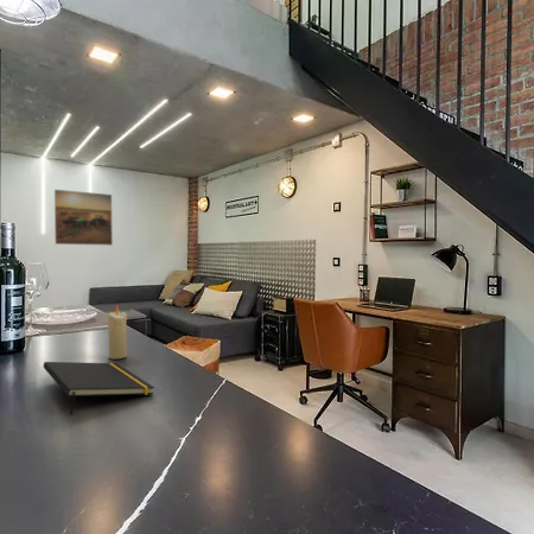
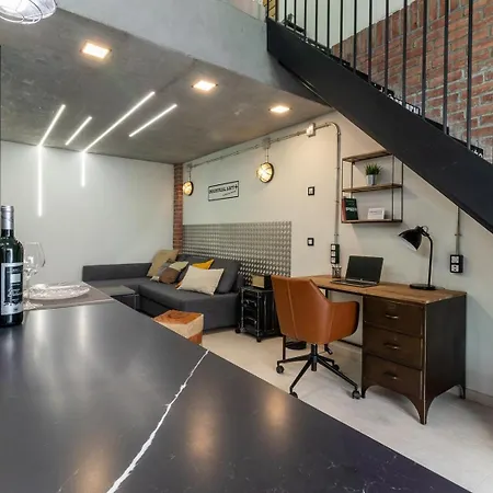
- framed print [53,189,114,247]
- candle [107,303,128,361]
- notepad [43,361,155,417]
